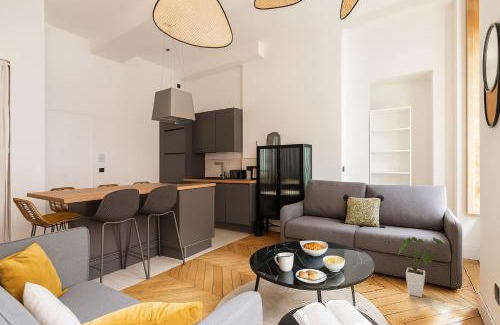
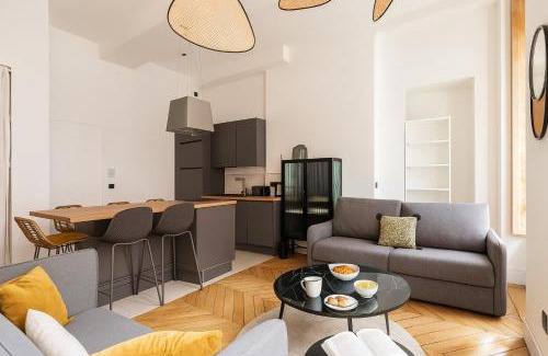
- house plant [397,236,445,298]
